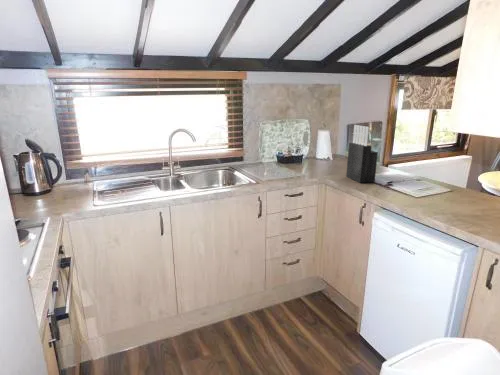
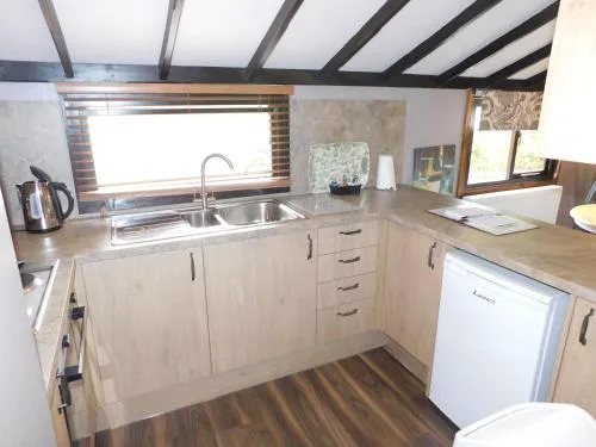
- knife block [345,124,379,184]
